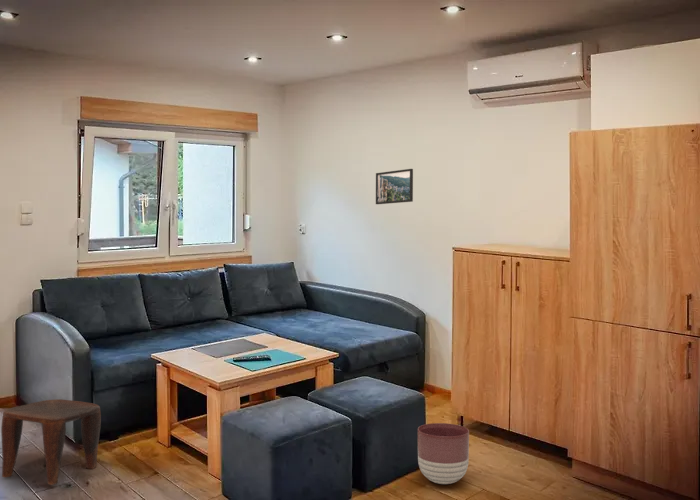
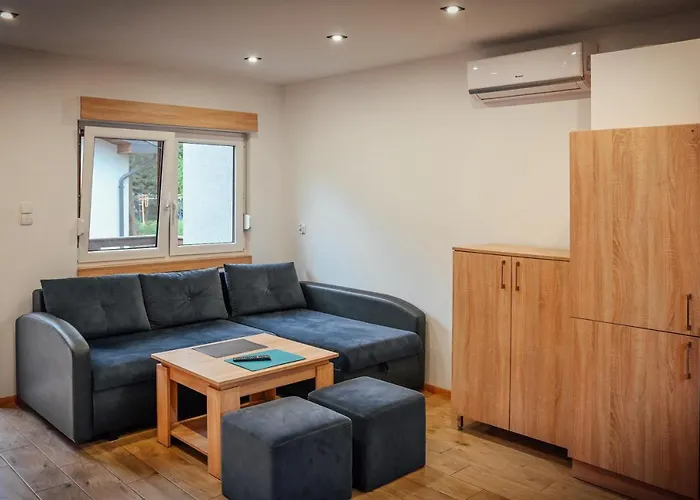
- planter [417,422,470,485]
- stool [0,398,102,486]
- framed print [375,168,414,205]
